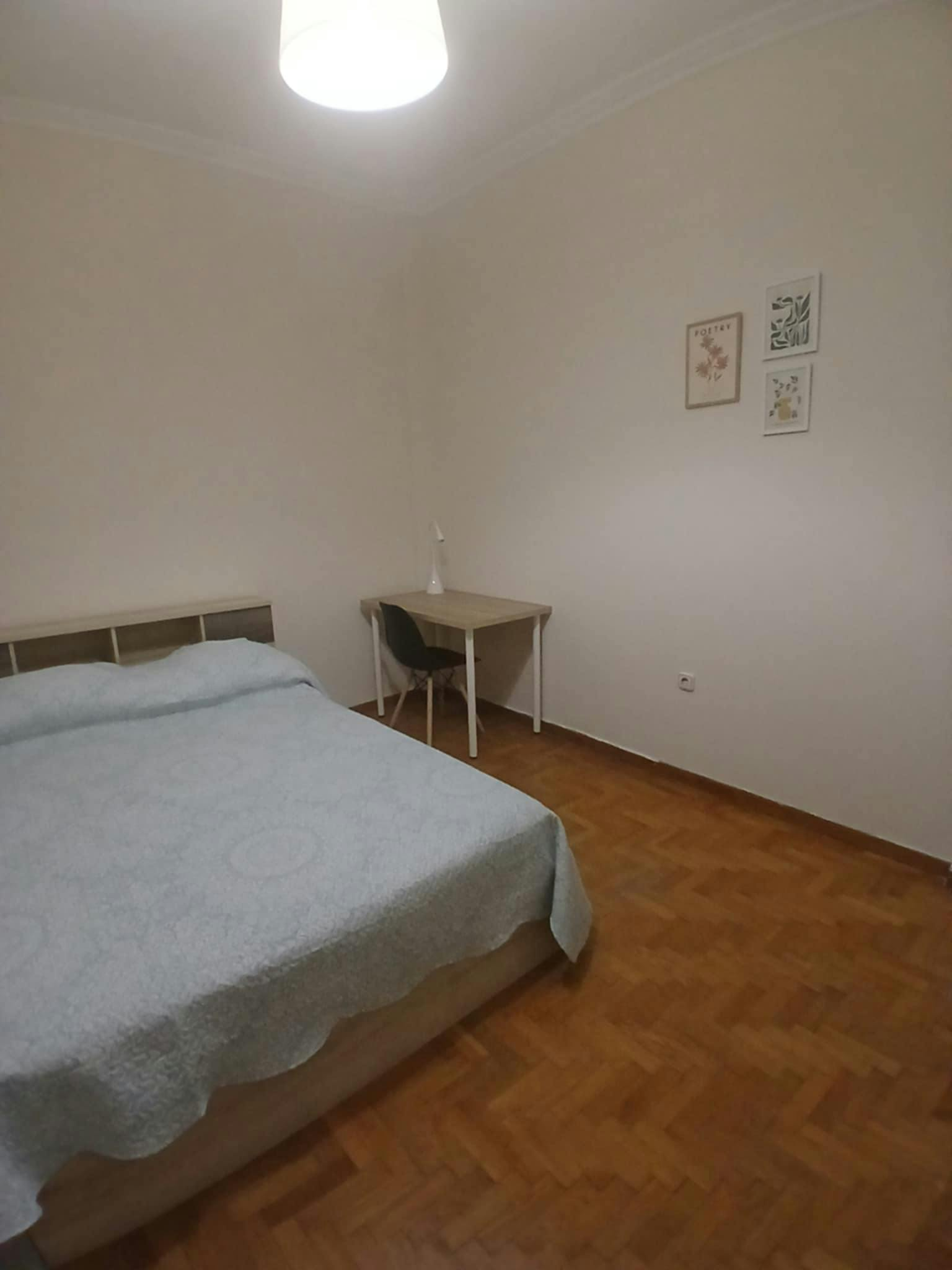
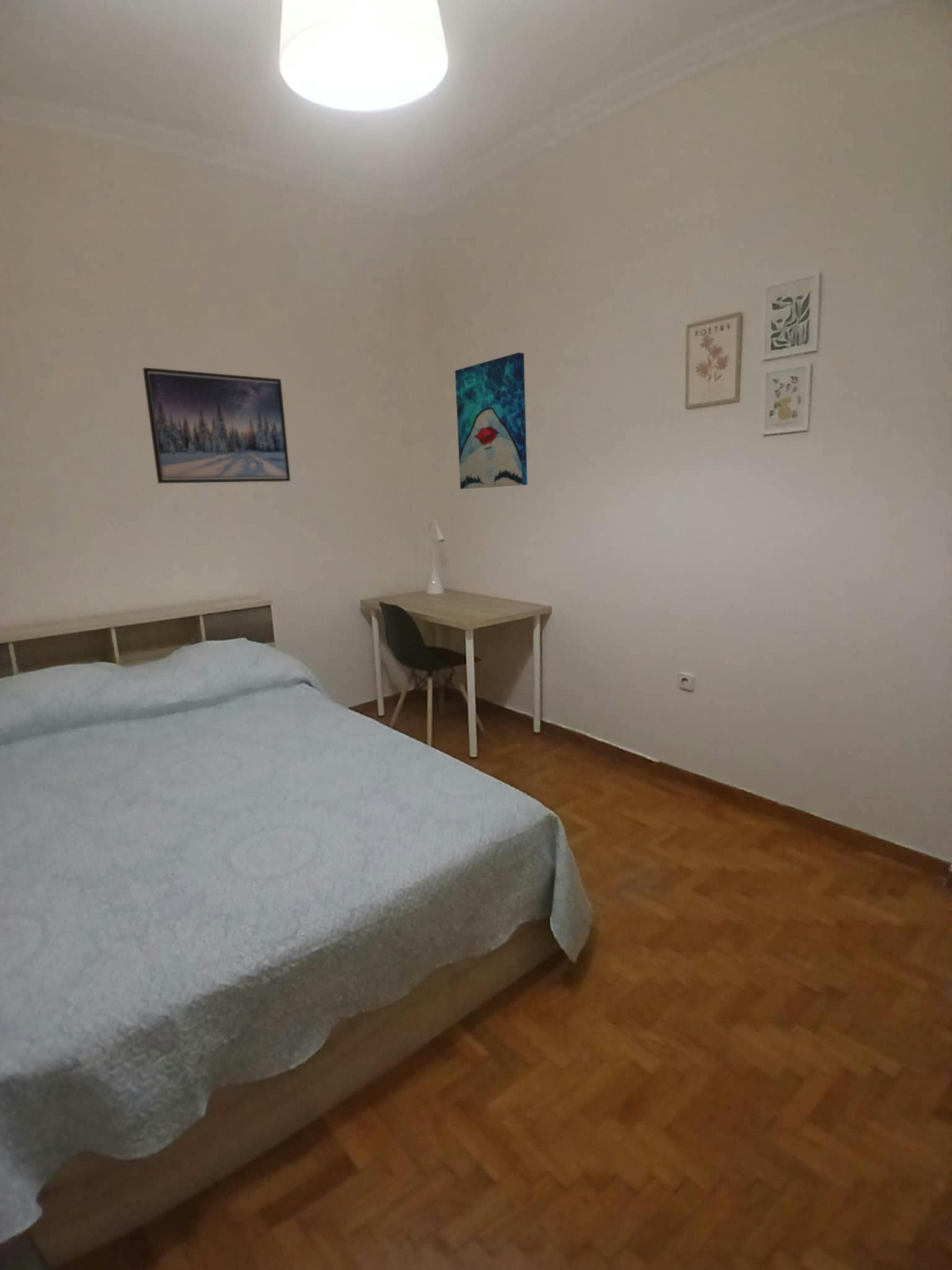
+ wall art [454,352,528,490]
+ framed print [142,367,291,484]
